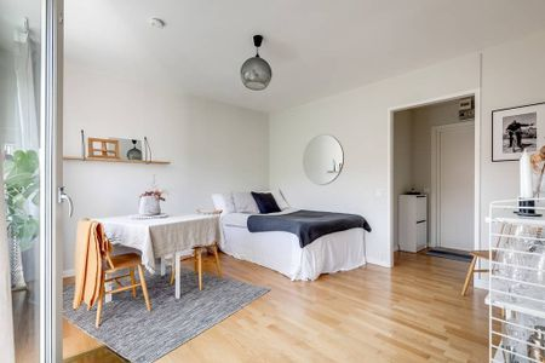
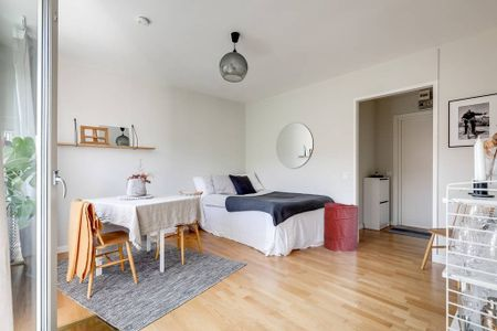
+ laundry hamper [322,202,360,254]
